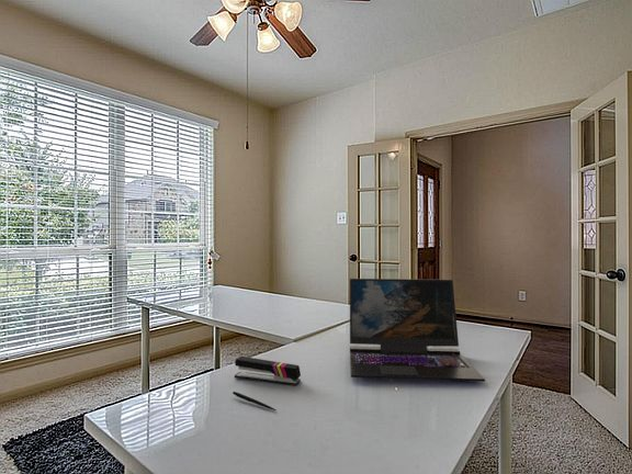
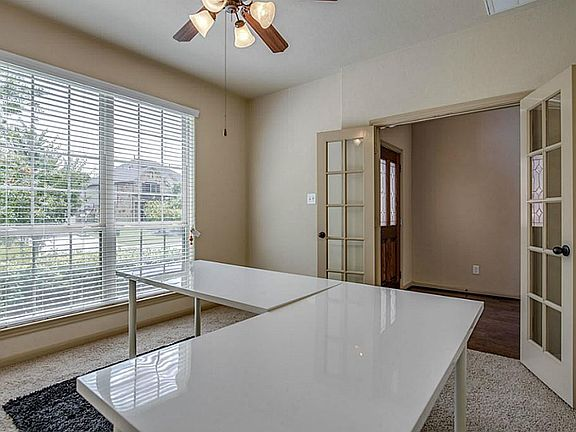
- laptop [349,278,486,383]
- stapler [234,356,302,386]
- pen [232,391,278,411]
